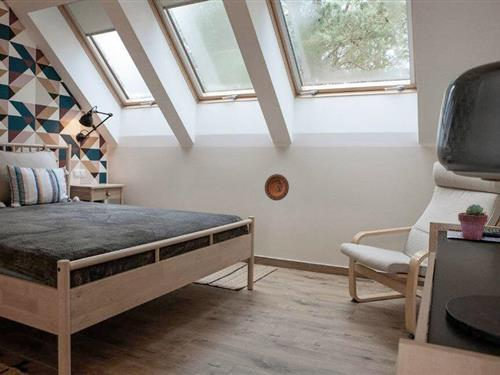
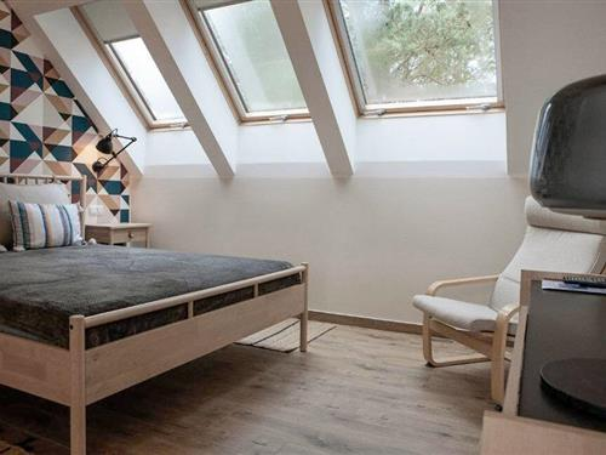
- decorative plate [264,173,290,201]
- potted succulent [457,203,489,241]
